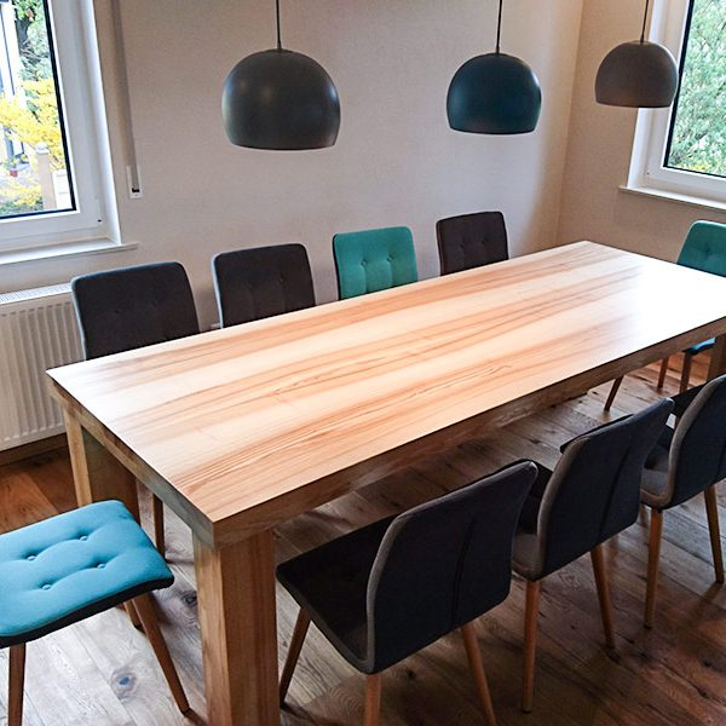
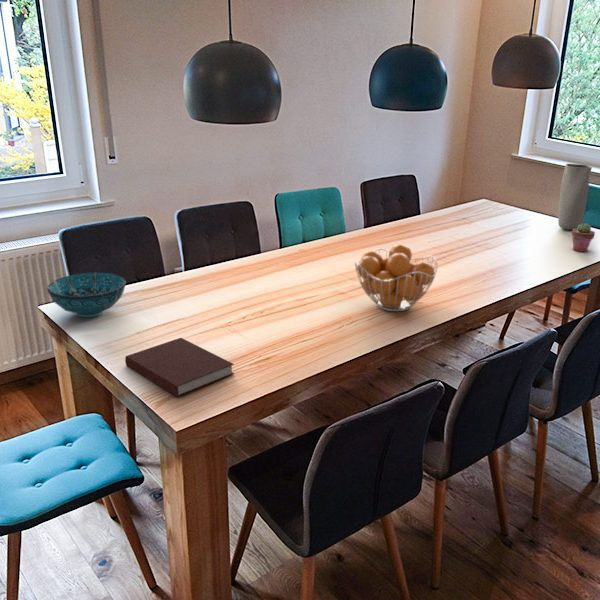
+ vase [557,163,593,231]
+ fruit basket [354,243,438,313]
+ decorative bowl [46,271,127,318]
+ notebook [124,337,235,398]
+ potted succulent [571,222,596,253]
